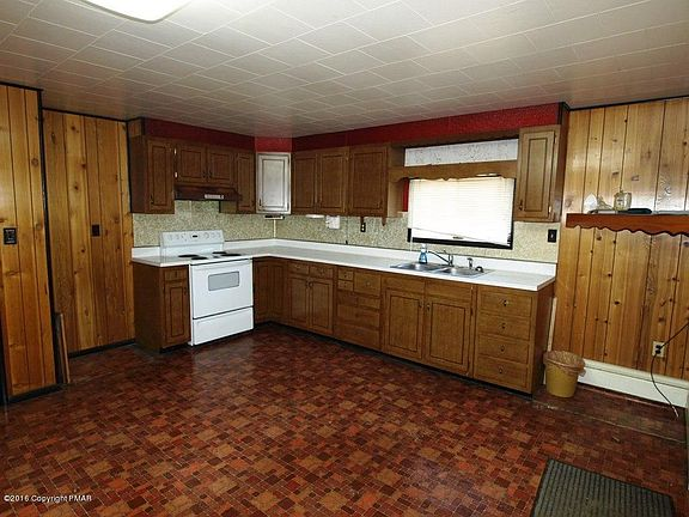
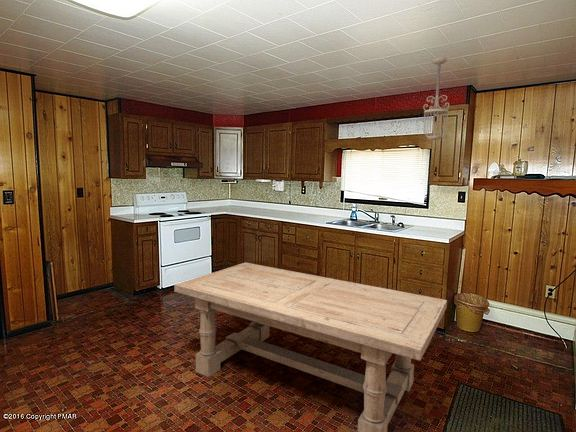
+ ceiling light fixture [421,57,453,142]
+ dining table [173,262,448,432]
